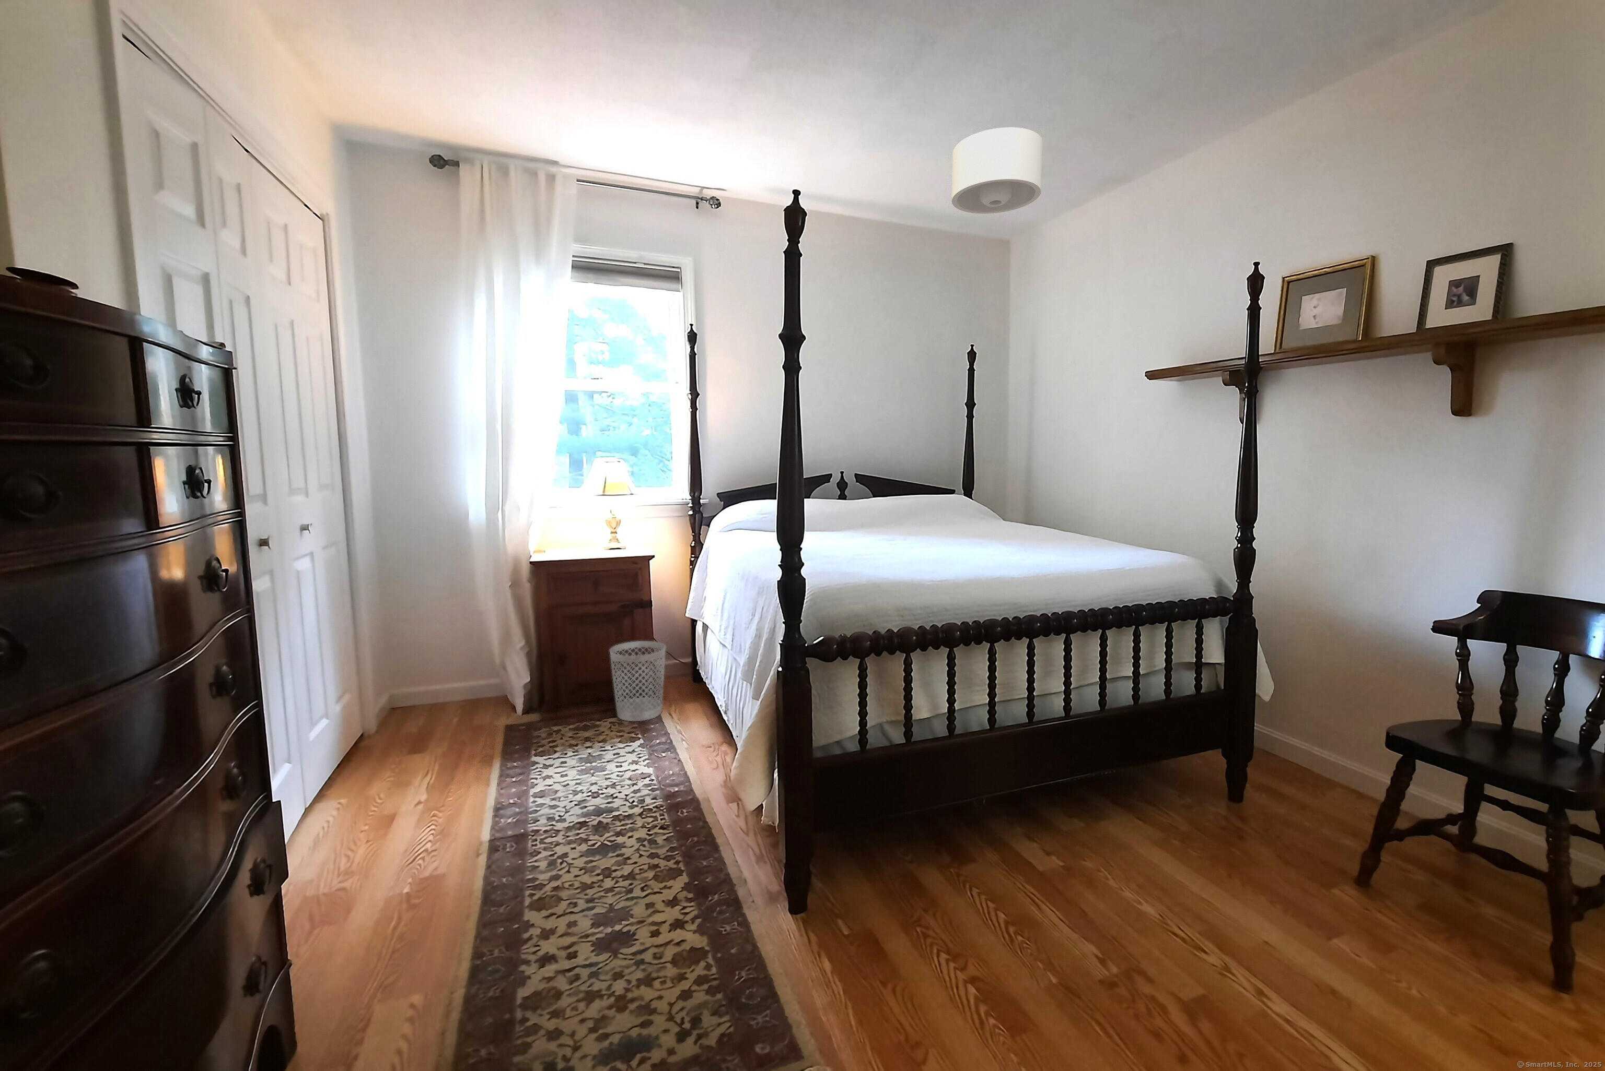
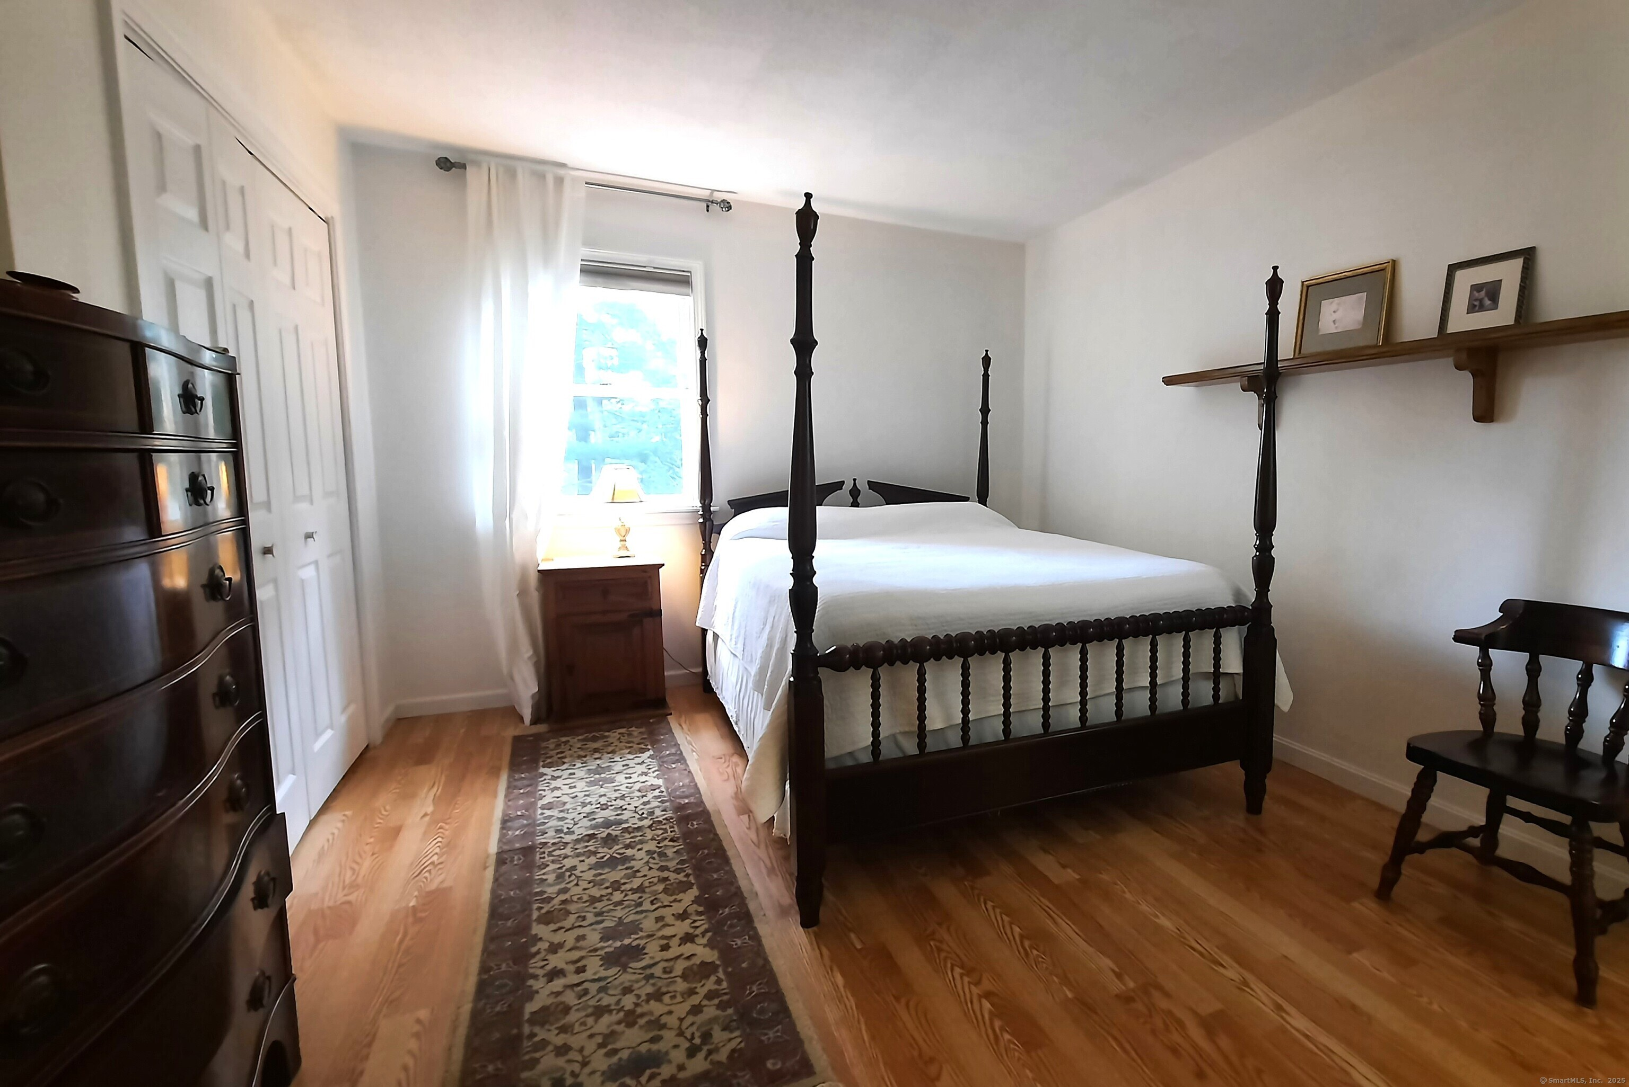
- wastebasket [609,641,666,722]
- ceiling light [952,127,1043,214]
